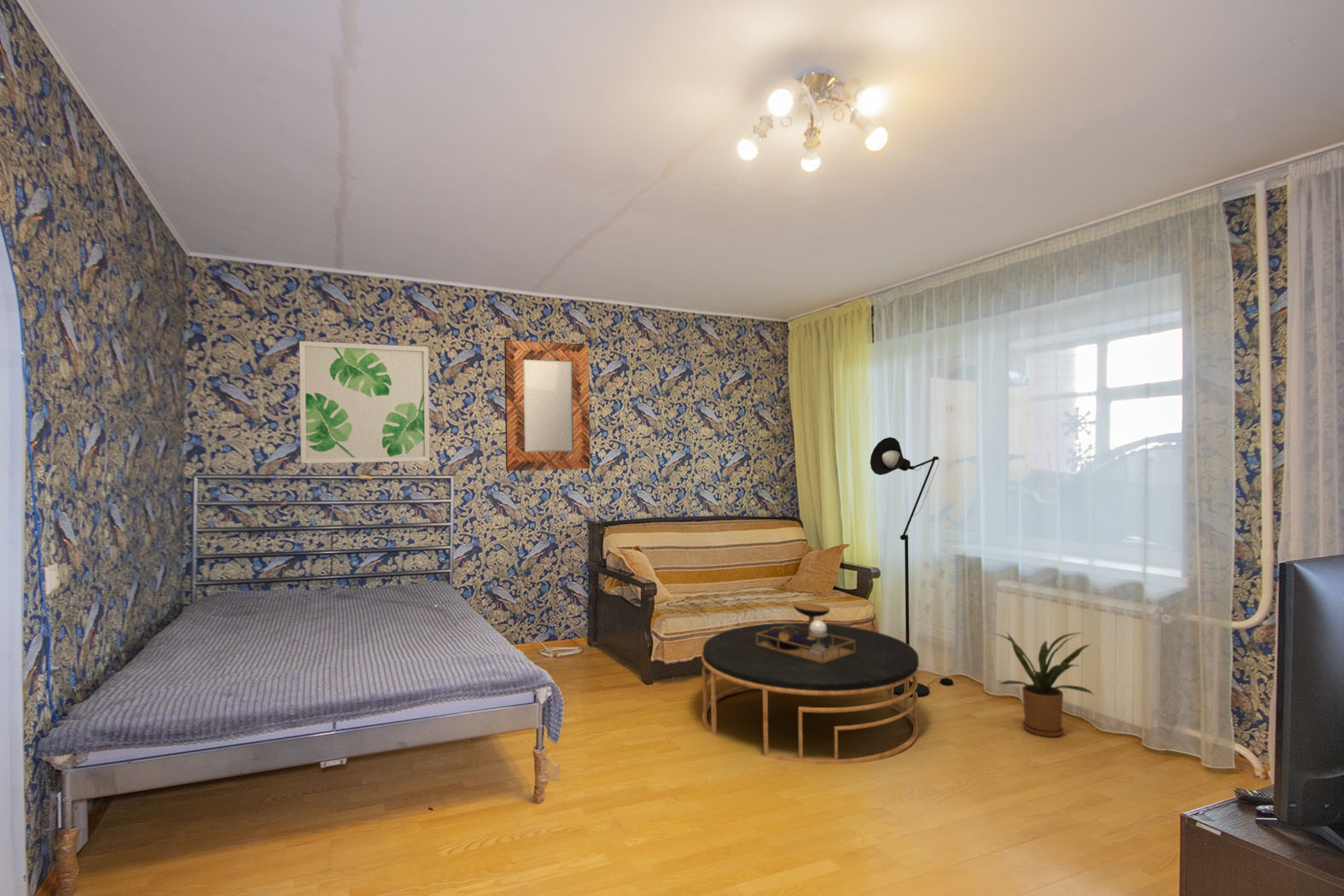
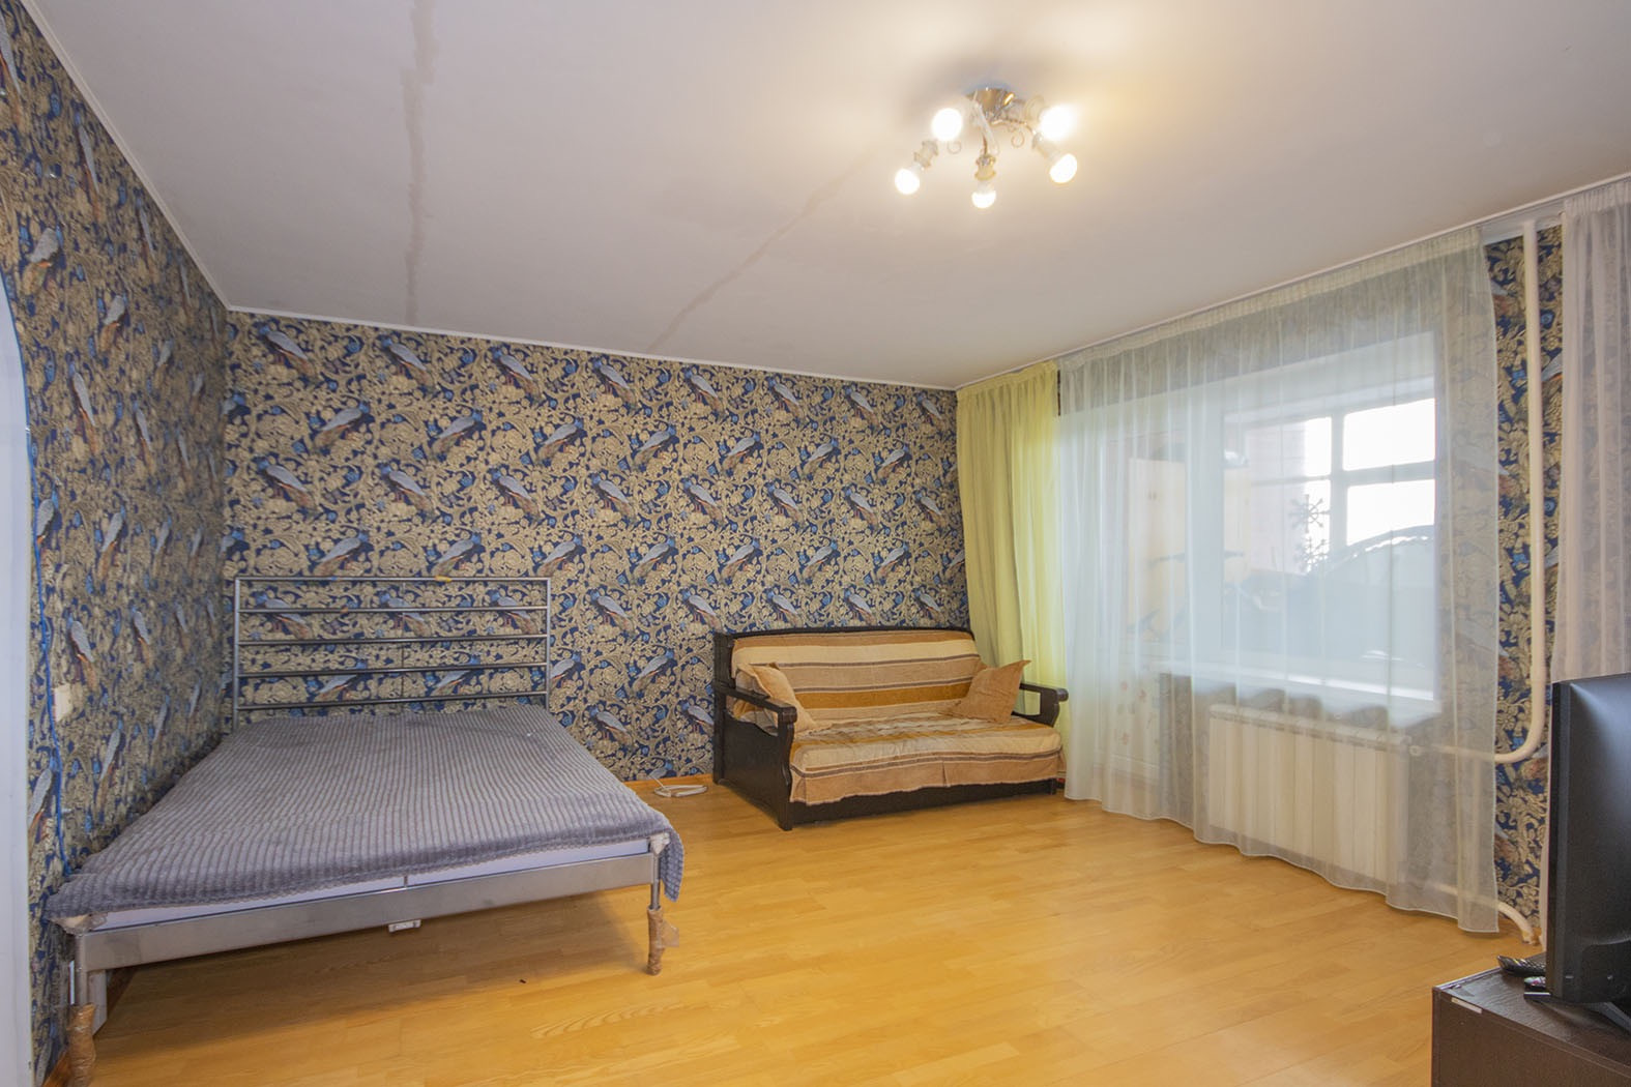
- wall art [299,340,430,464]
- coffee table [701,602,920,765]
- floor lamp [870,436,954,698]
- home mirror [503,340,591,472]
- house plant [989,631,1094,738]
